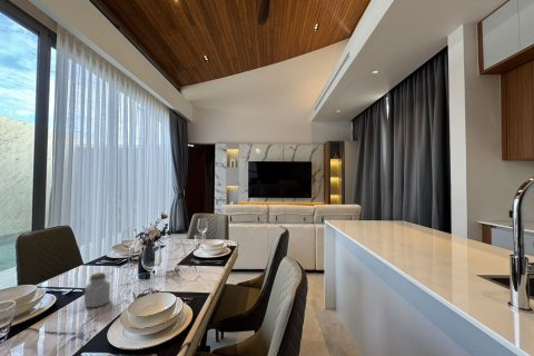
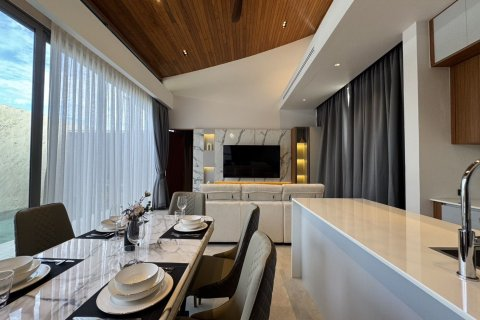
- jar [83,271,111,308]
